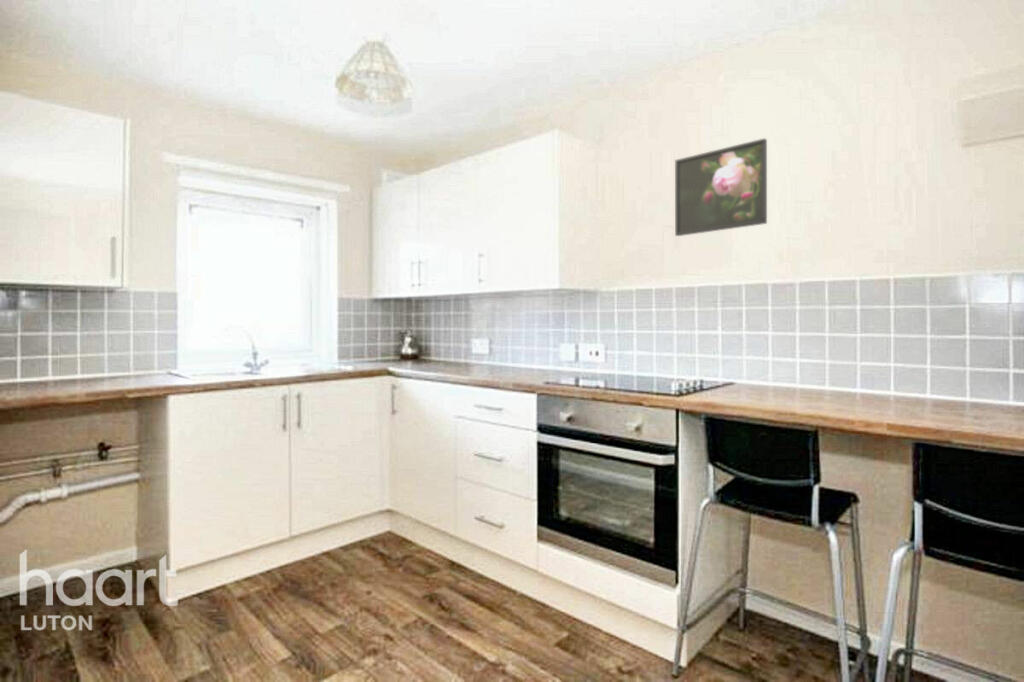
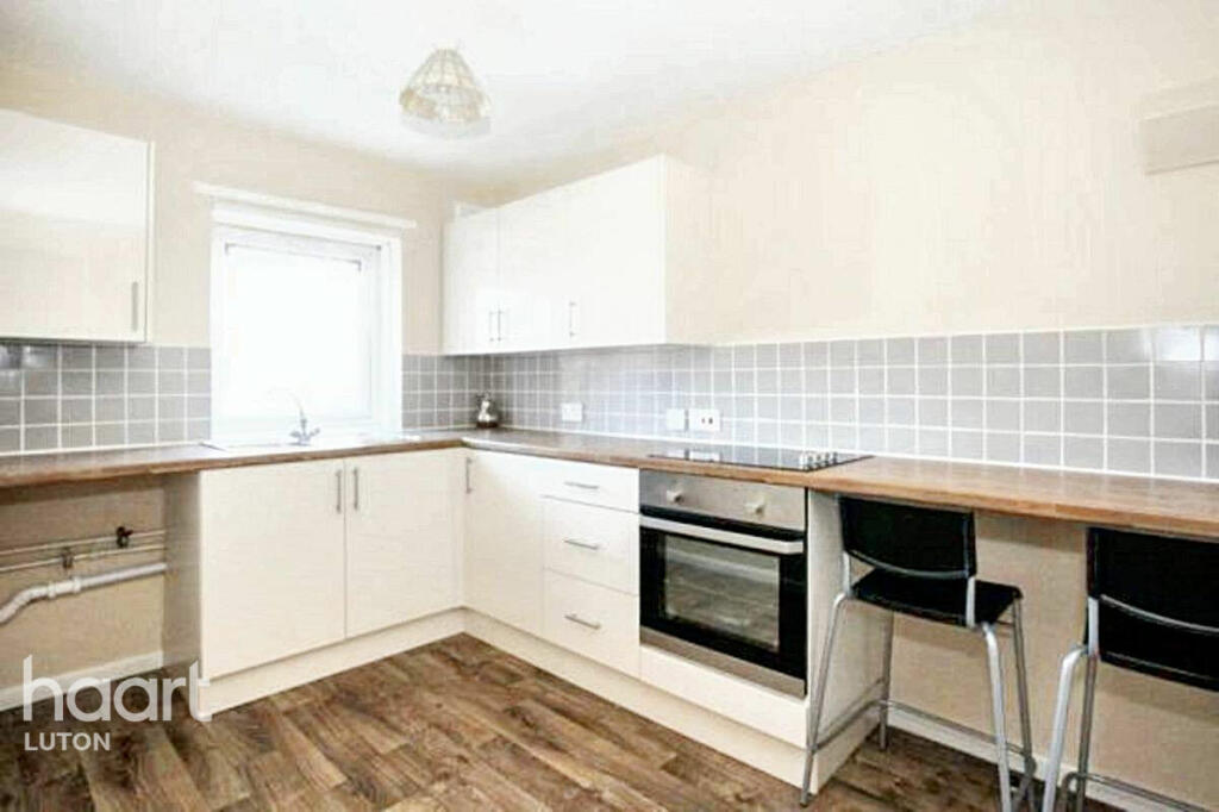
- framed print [674,137,768,237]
